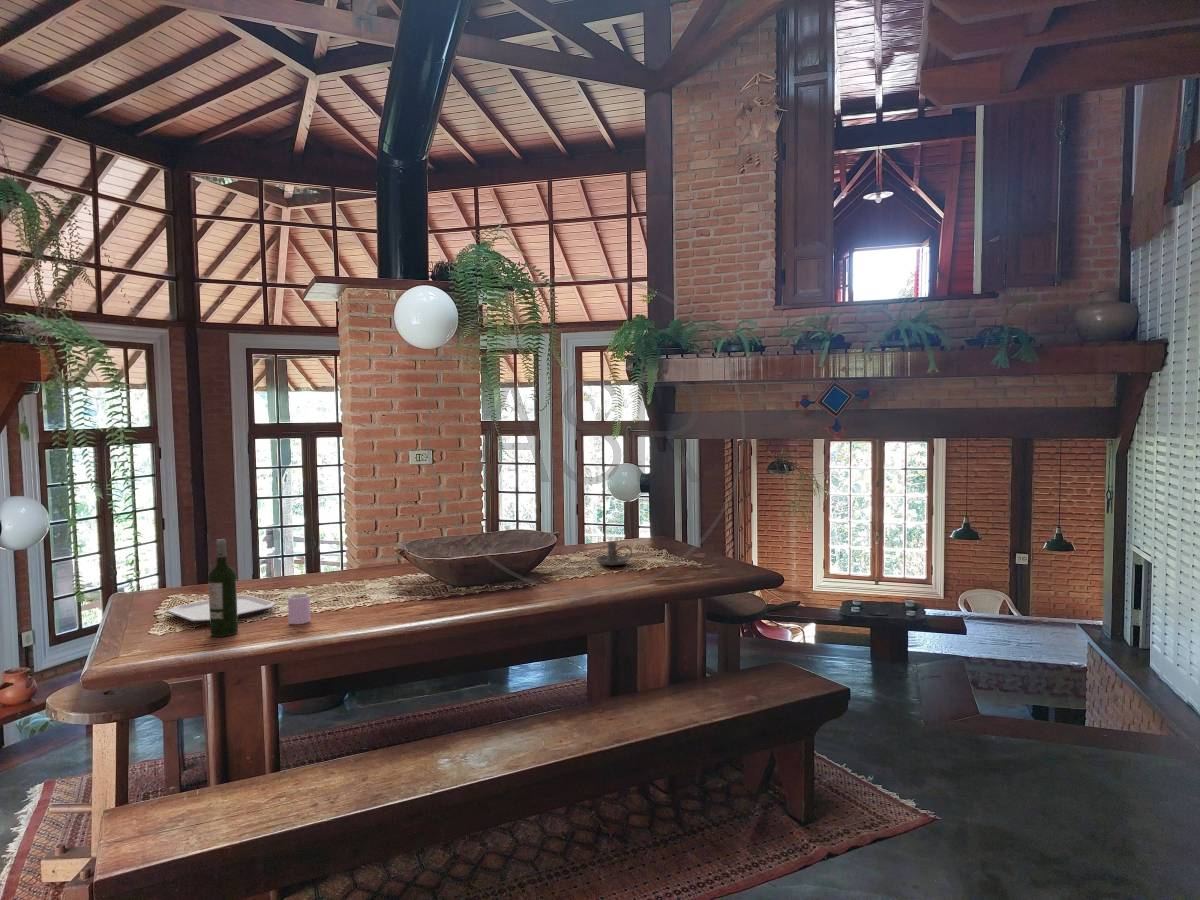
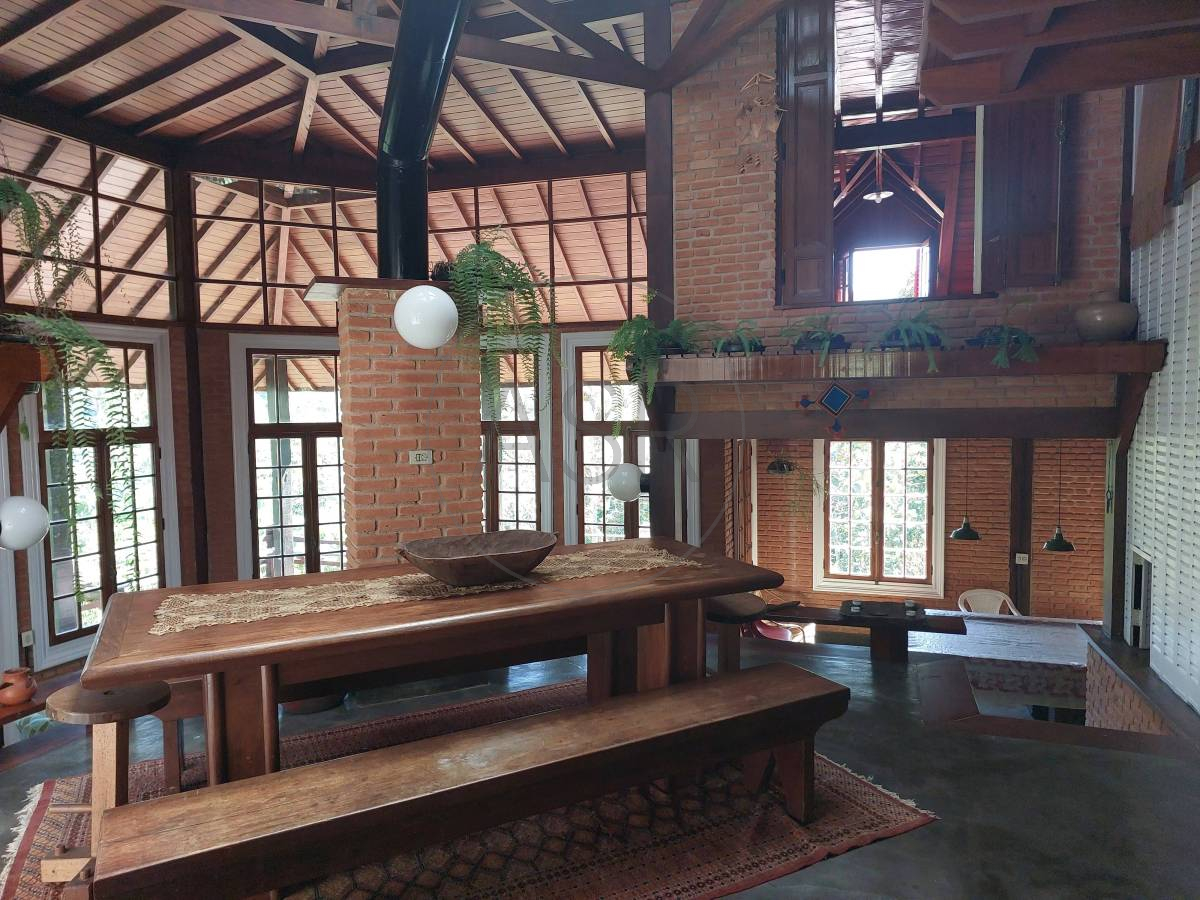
- candle holder [595,541,633,566]
- wine bottle [207,538,239,638]
- plate [166,594,277,625]
- cup [287,593,311,625]
